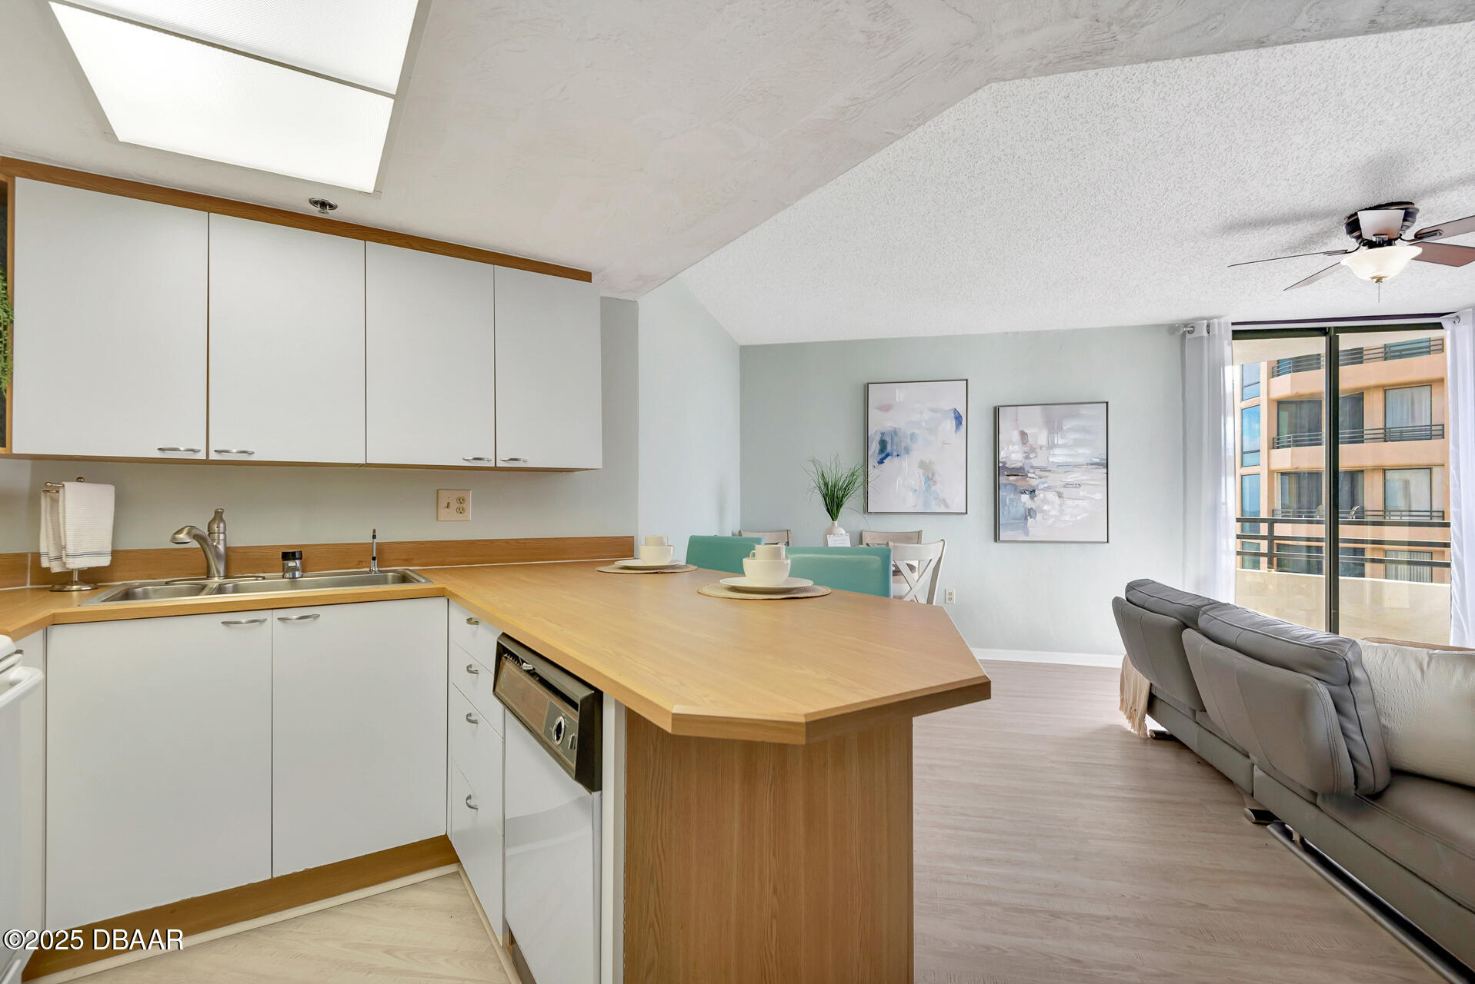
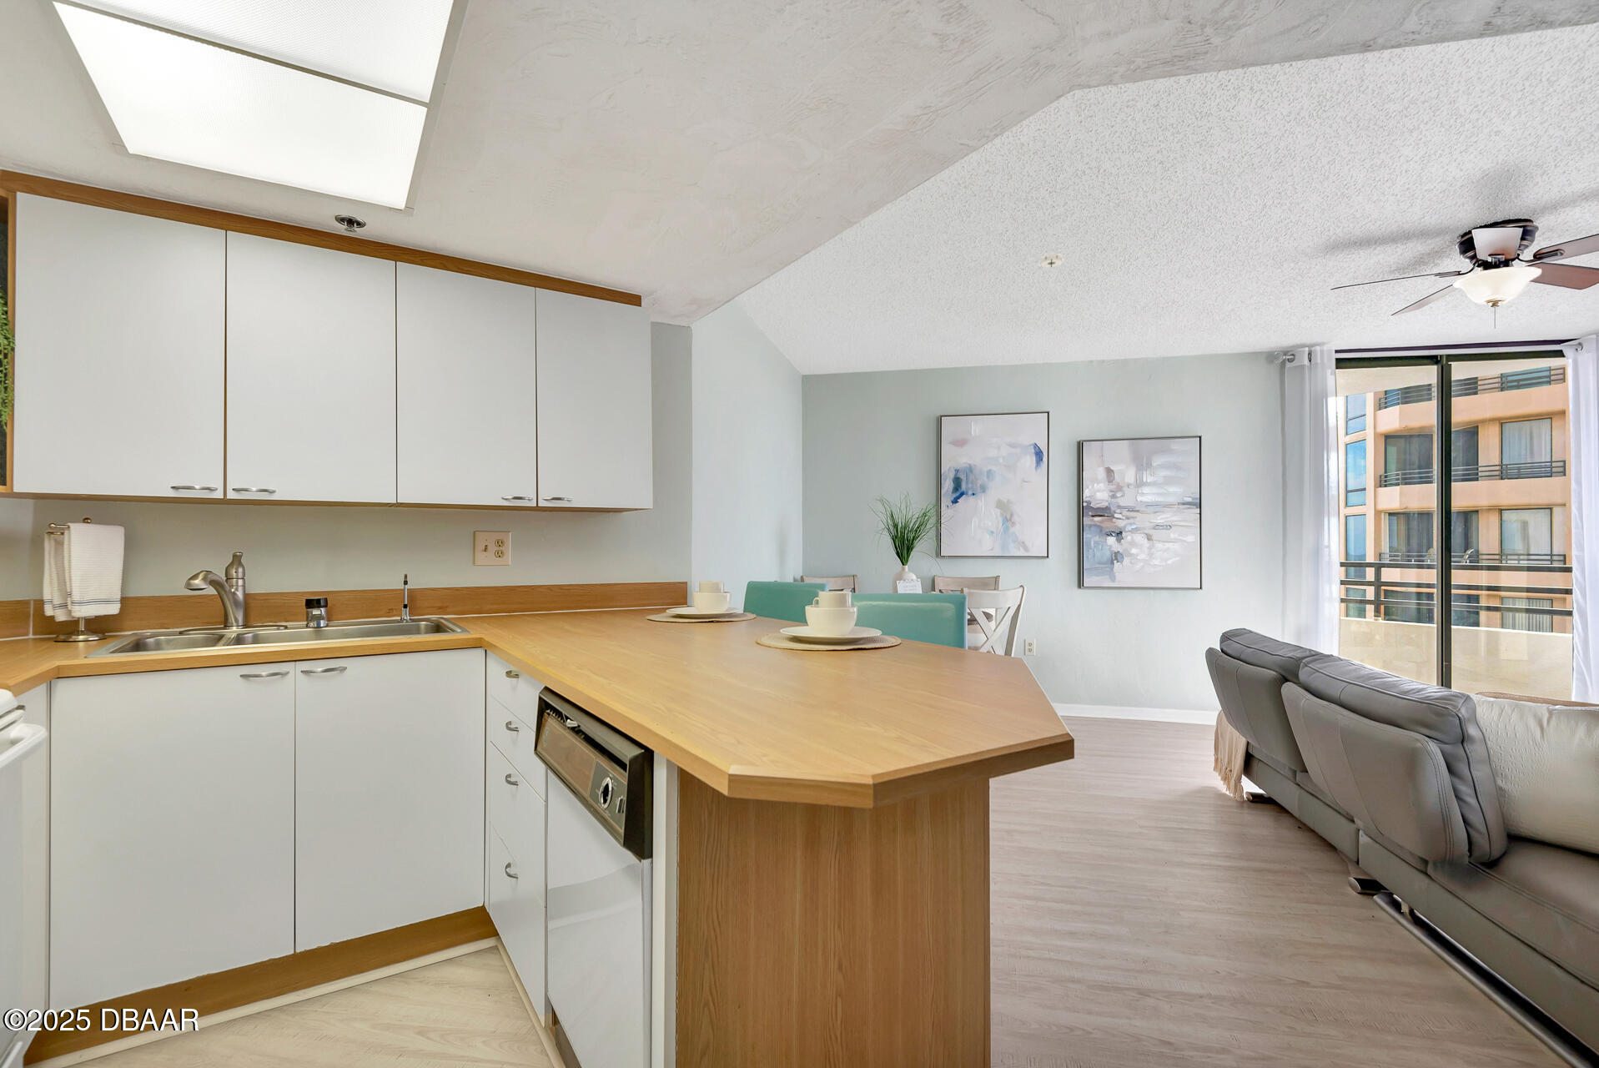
+ smoke detector [1037,253,1065,271]
